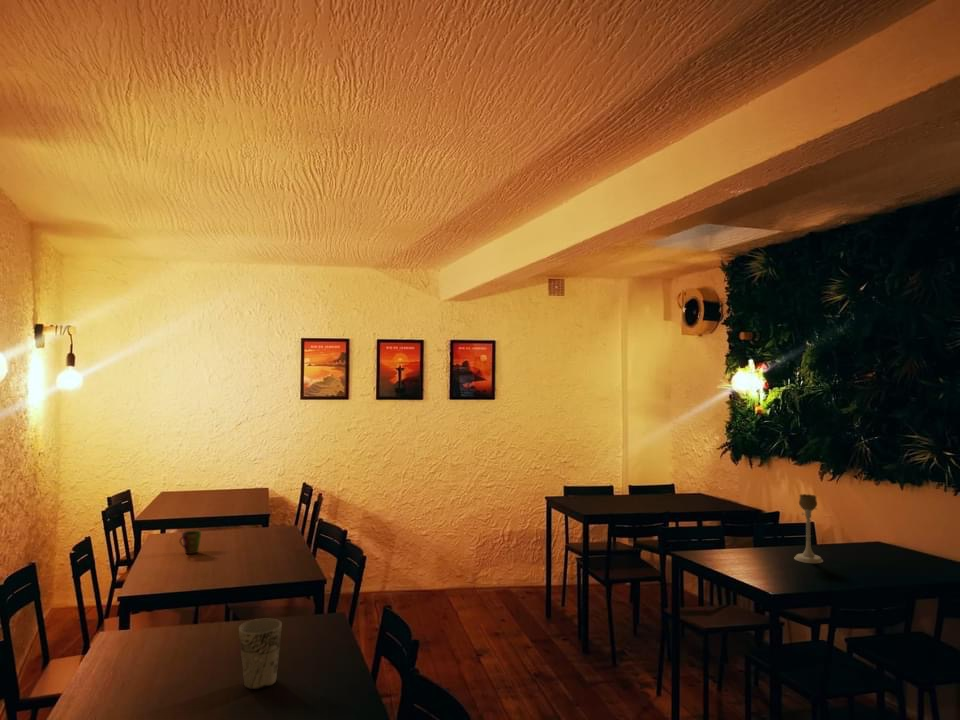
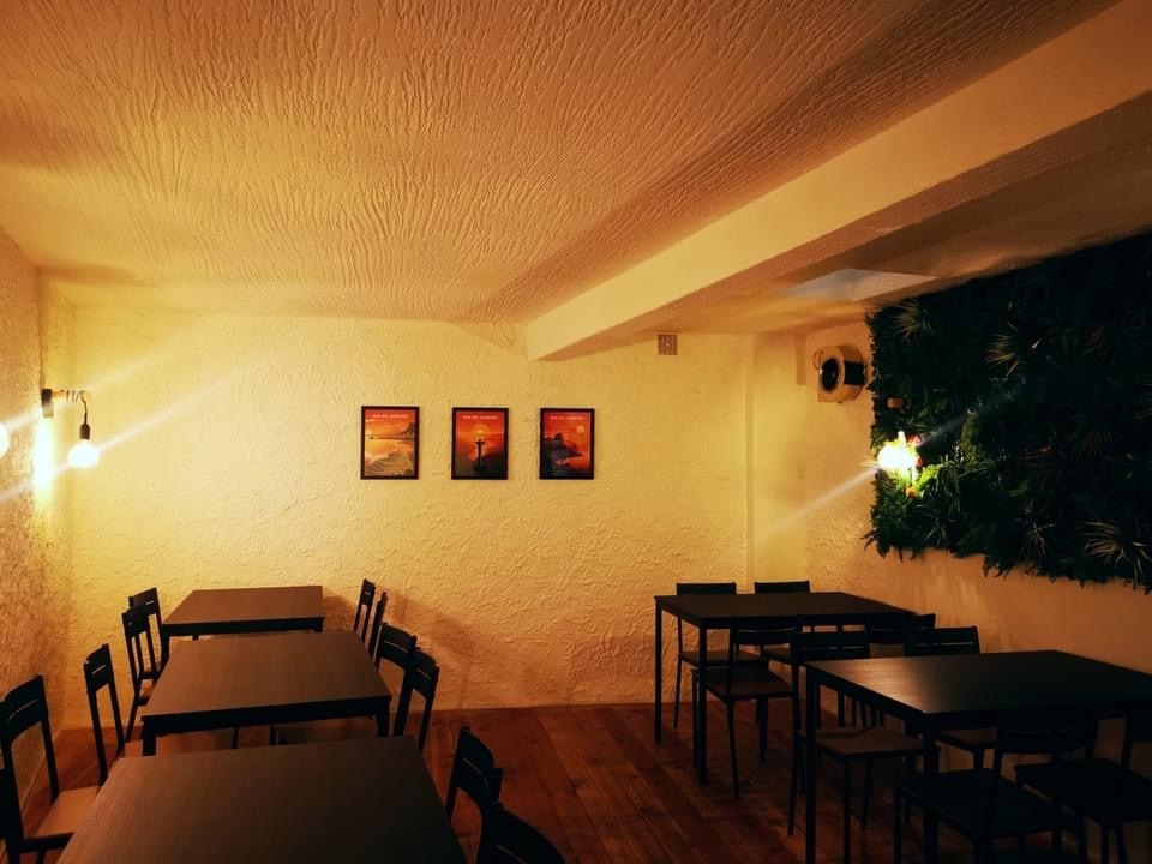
- candle holder [793,493,824,564]
- cup [178,530,202,555]
- cup [238,618,283,690]
